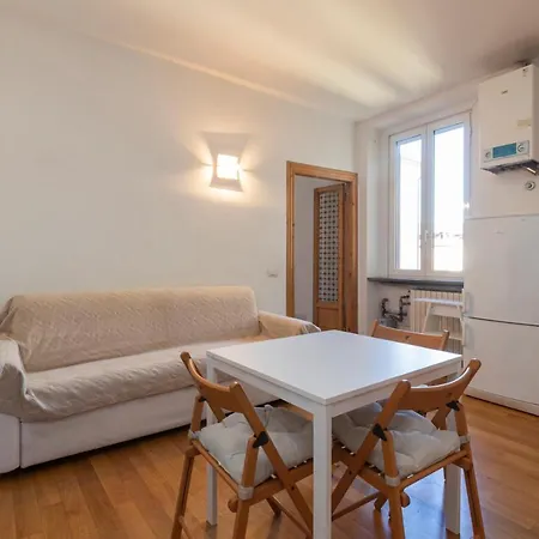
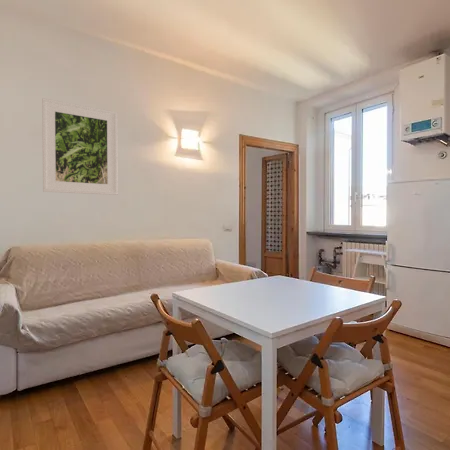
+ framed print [41,97,119,196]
